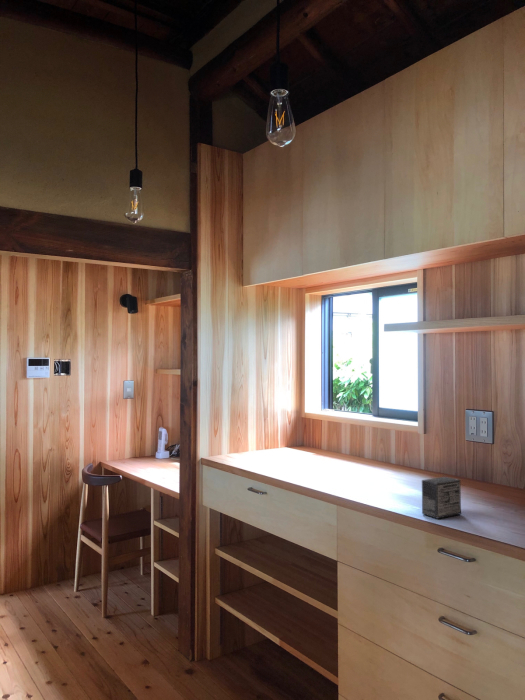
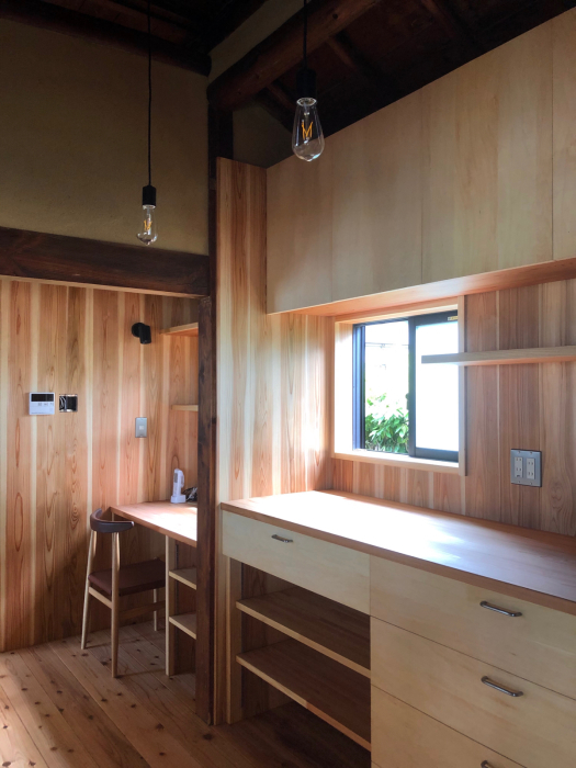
- small box [421,476,462,520]
